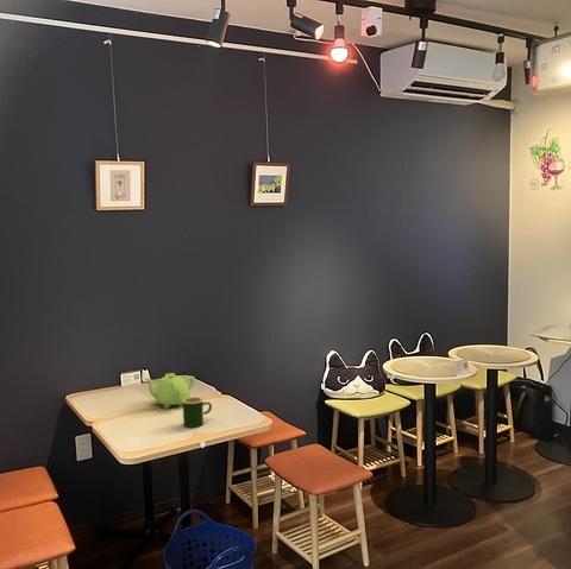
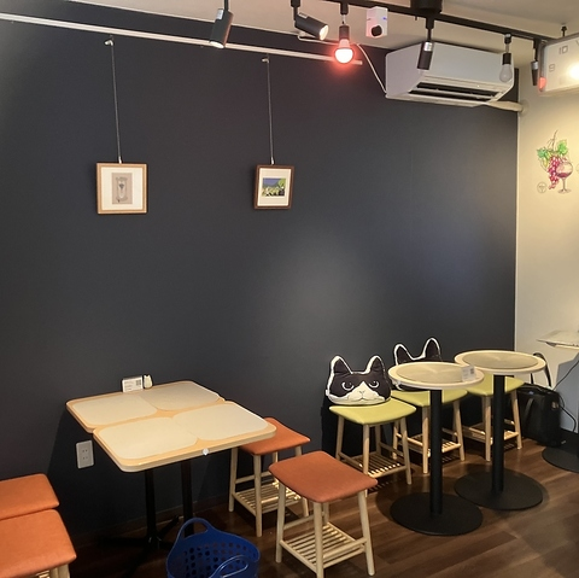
- teapot [144,372,196,410]
- mug [182,396,213,429]
